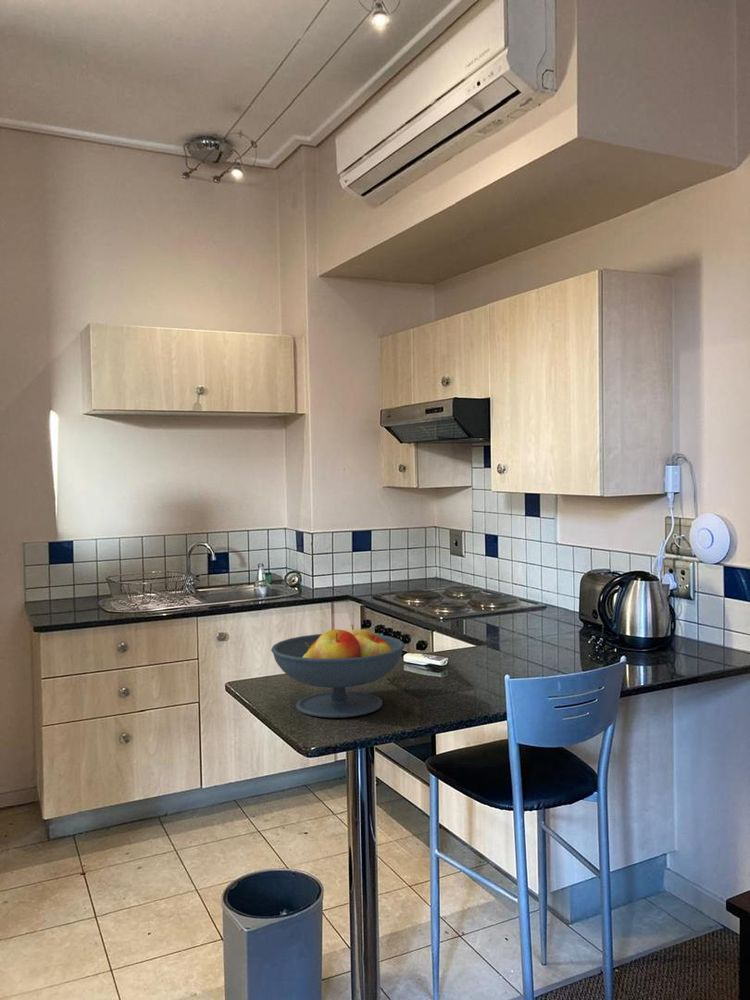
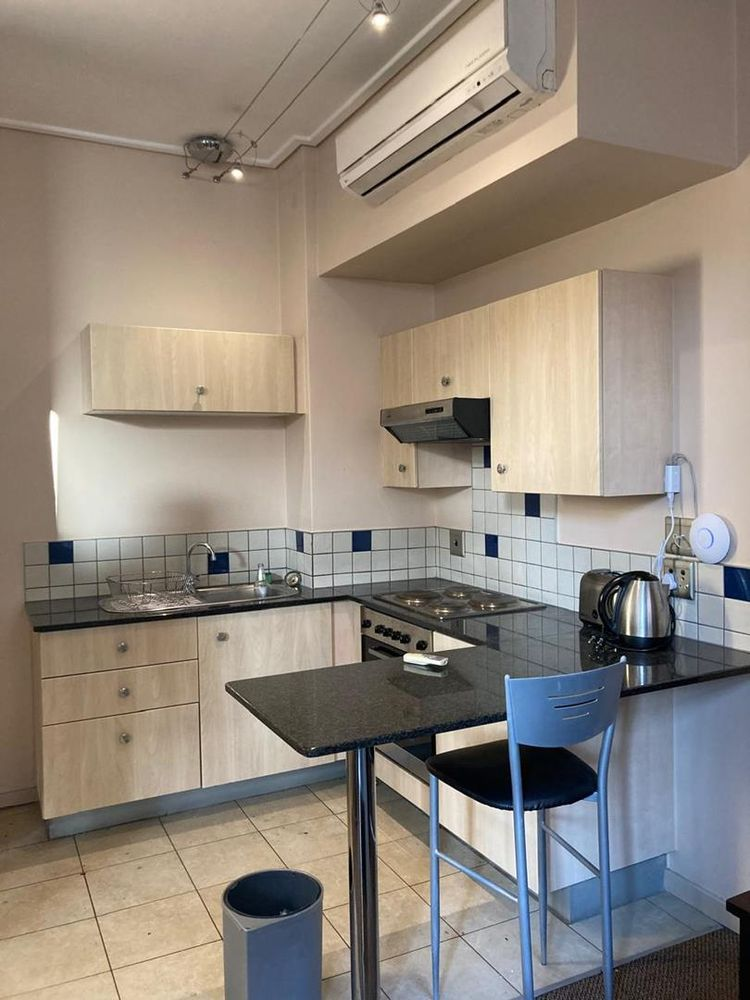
- fruit bowl [270,624,406,719]
